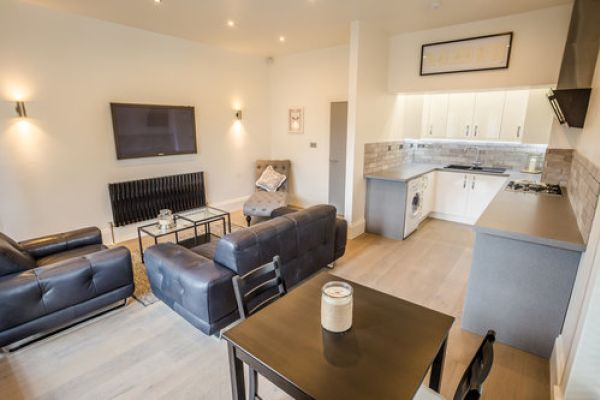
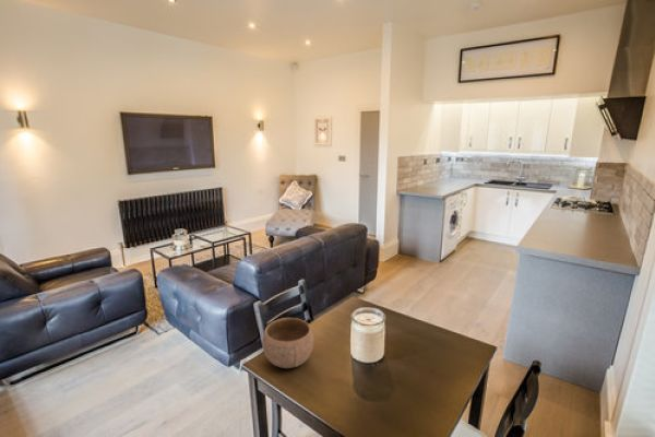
+ bowl [261,317,314,369]
